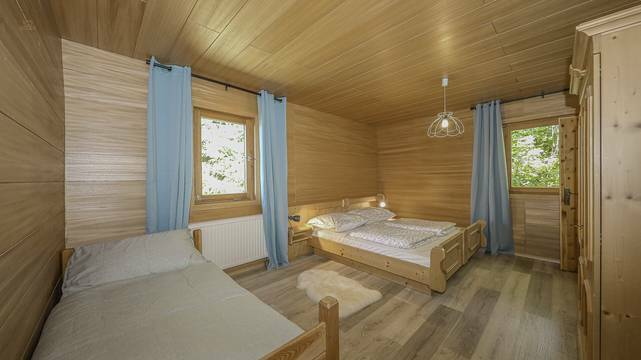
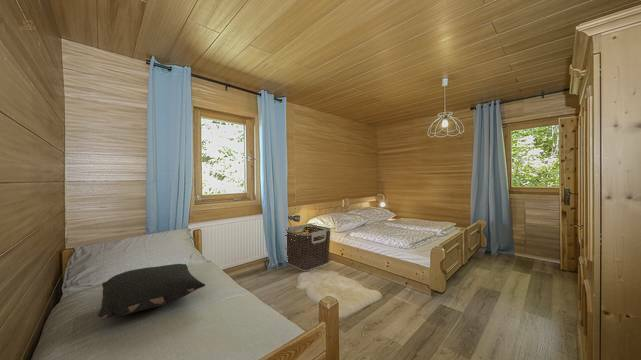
+ clothes hamper [286,223,332,272]
+ pillow [97,263,206,319]
